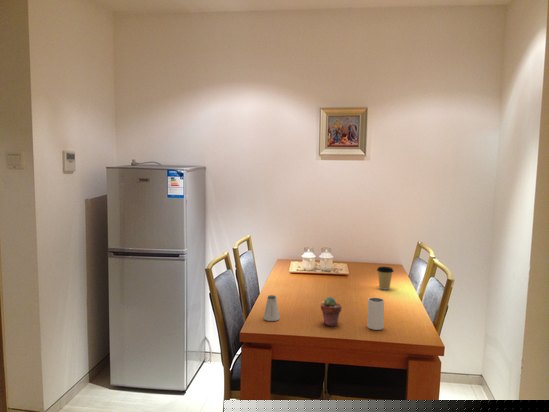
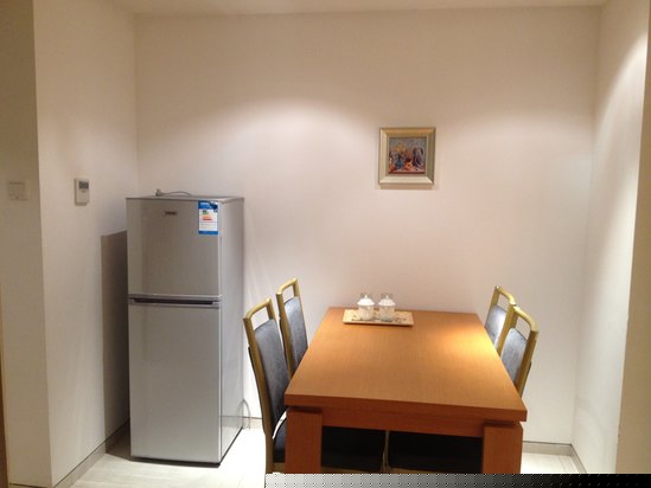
- potted succulent [320,296,343,327]
- saltshaker [262,294,281,322]
- mug [366,297,385,331]
- coffee cup [376,266,395,291]
